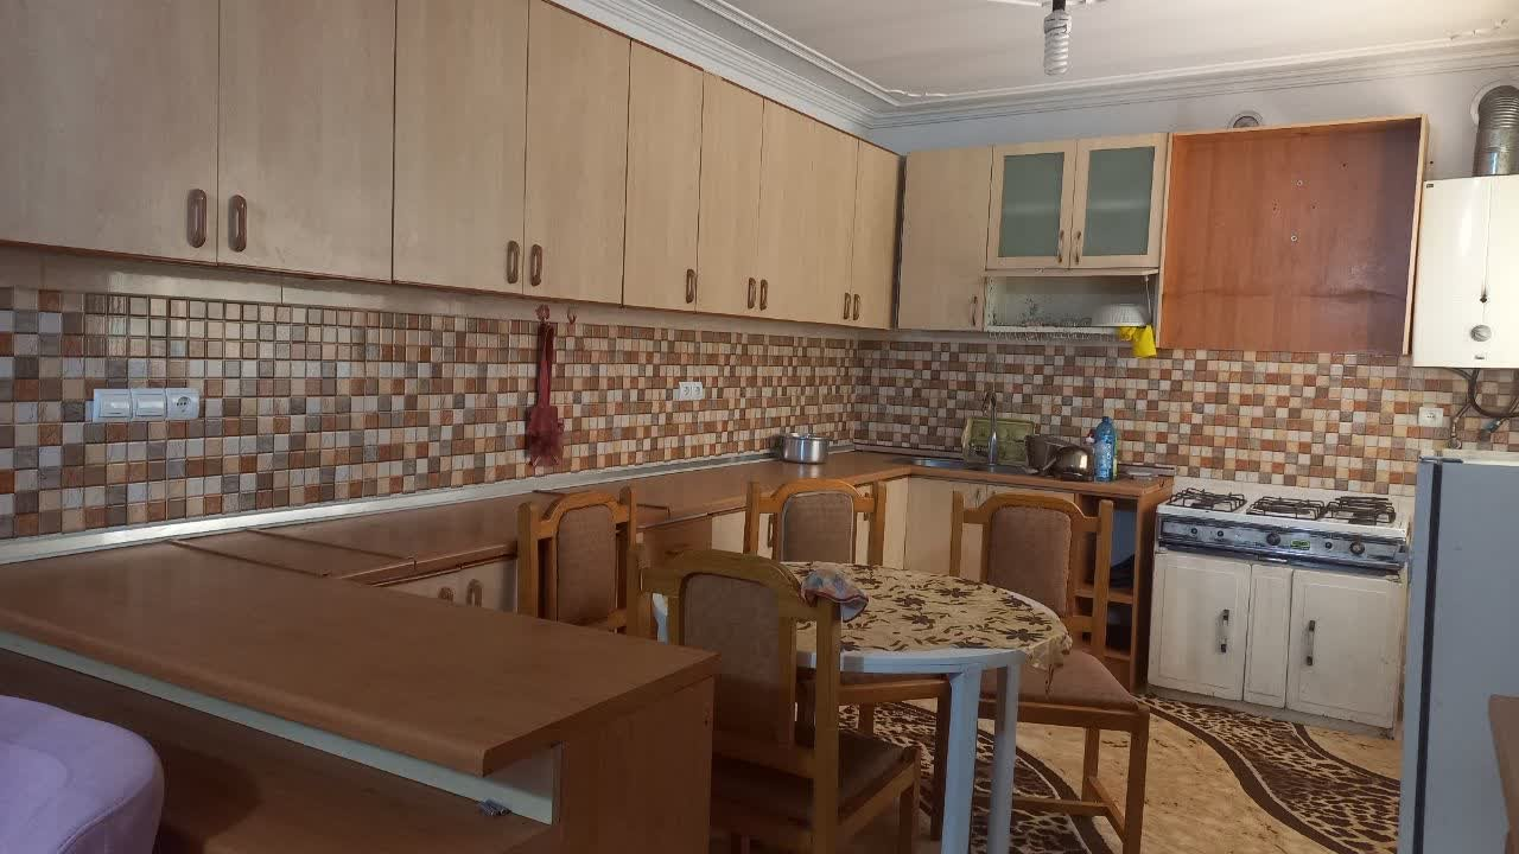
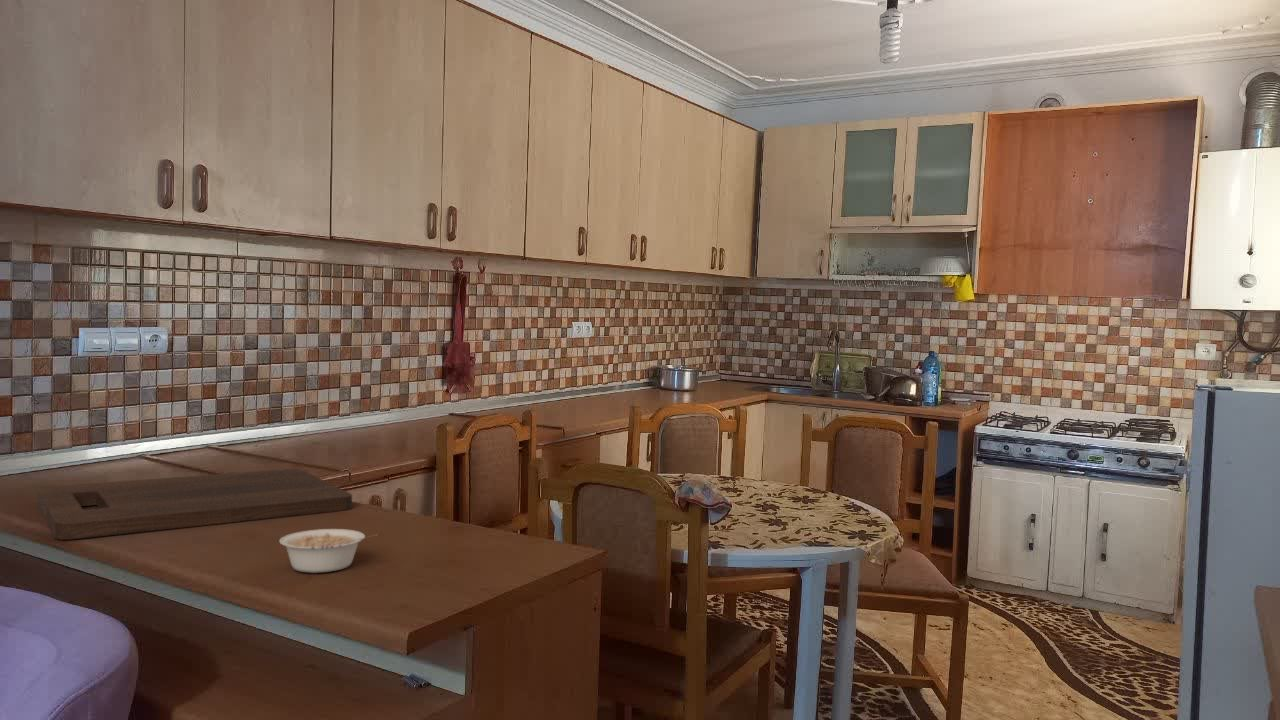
+ cutting board [37,468,353,541]
+ legume [278,528,379,574]
